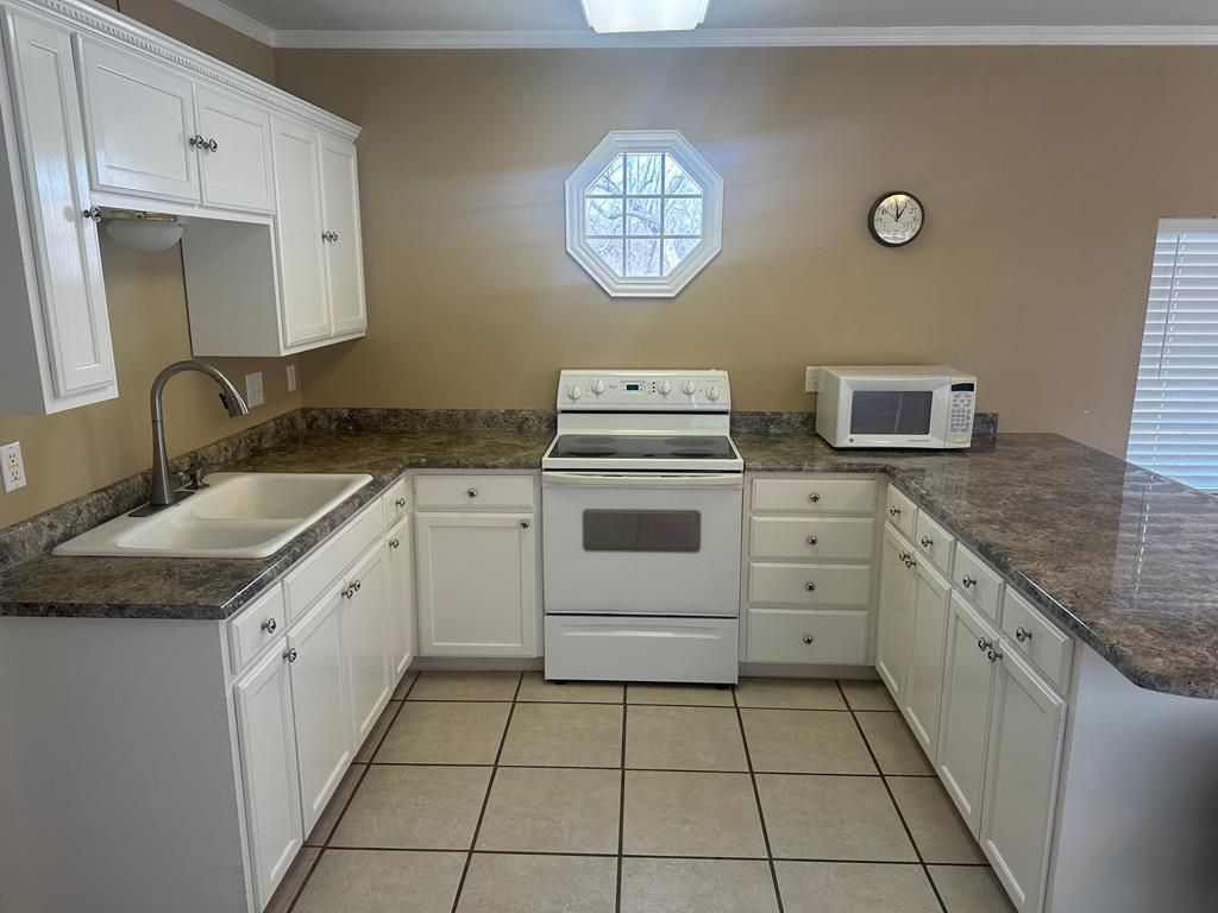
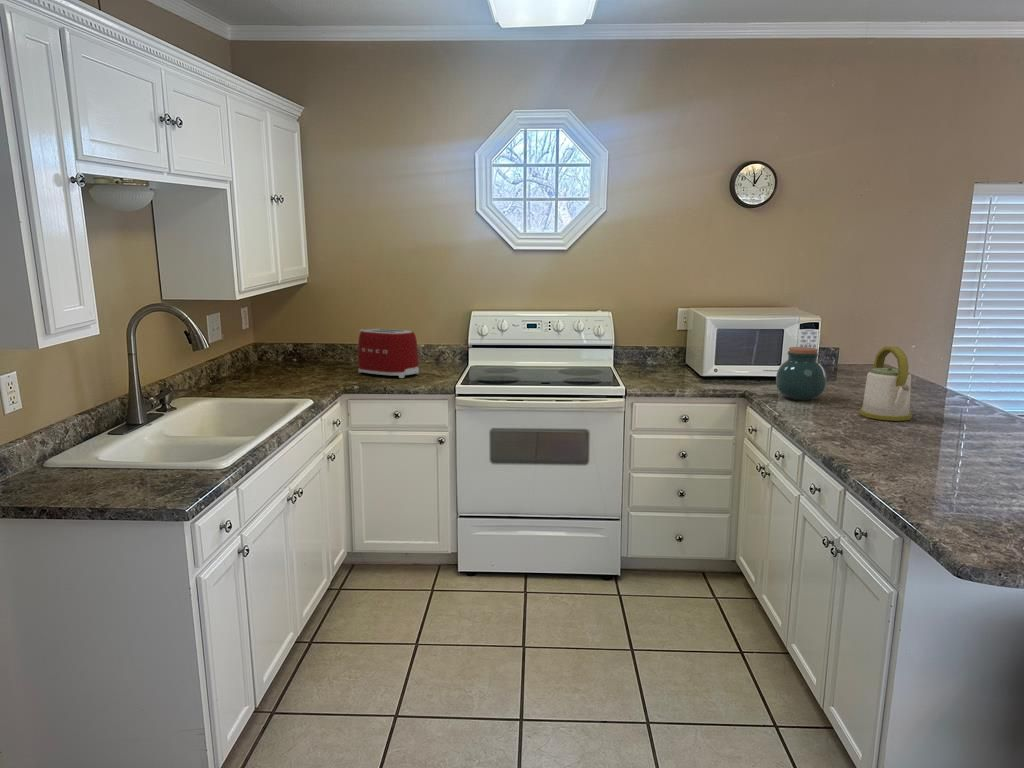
+ toaster [357,328,420,379]
+ kettle [858,345,913,422]
+ jar [775,346,827,401]
